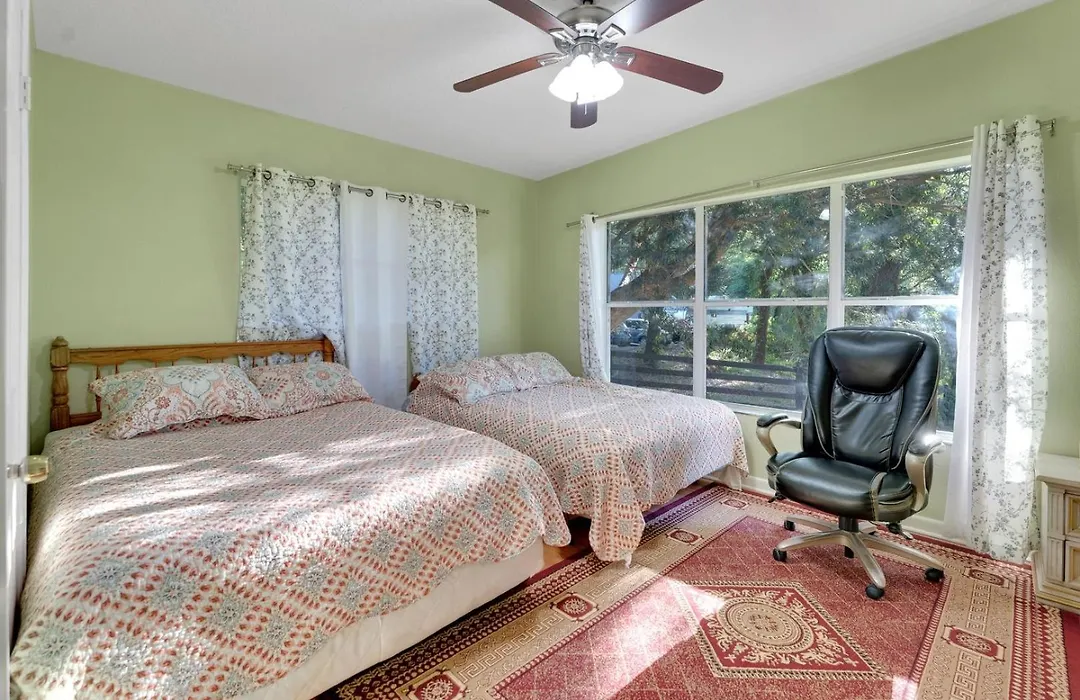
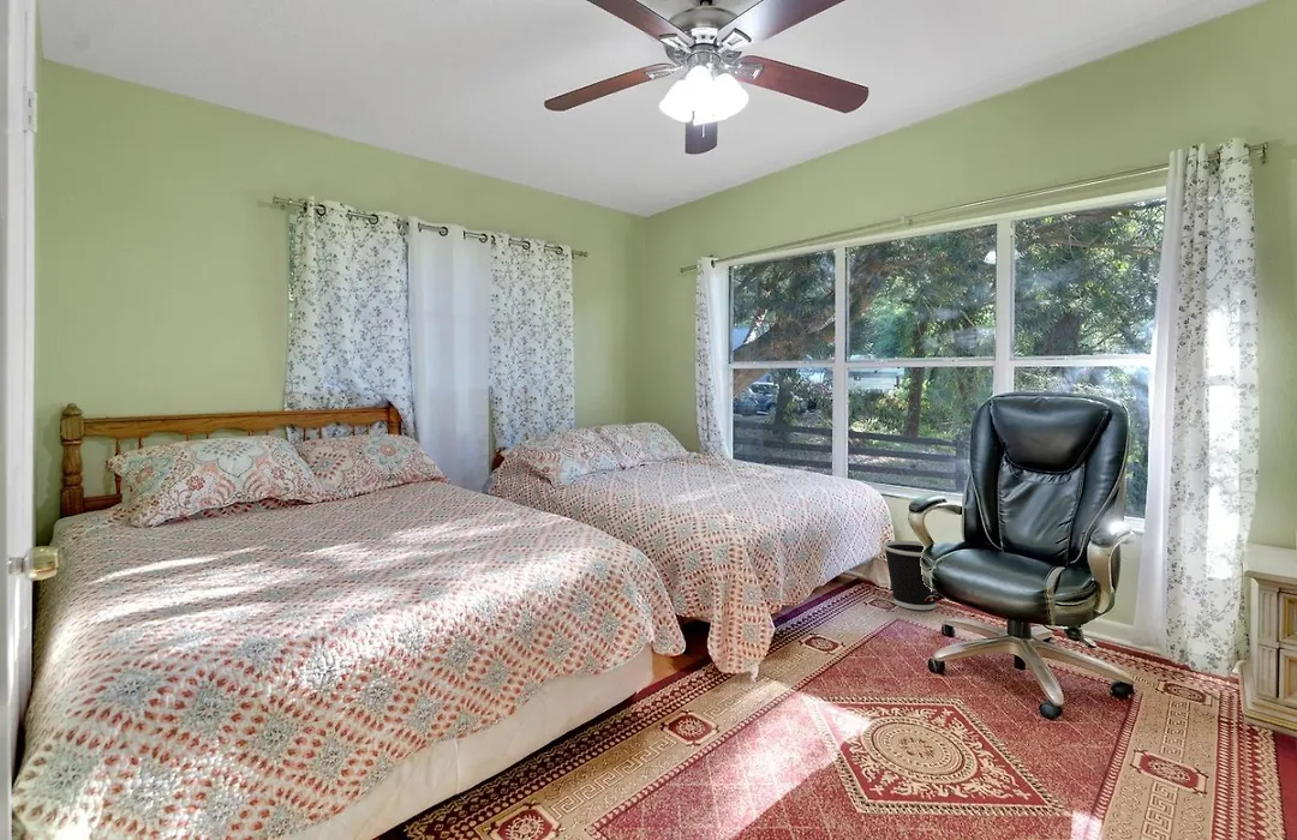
+ wastebasket [883,540,938,611]
